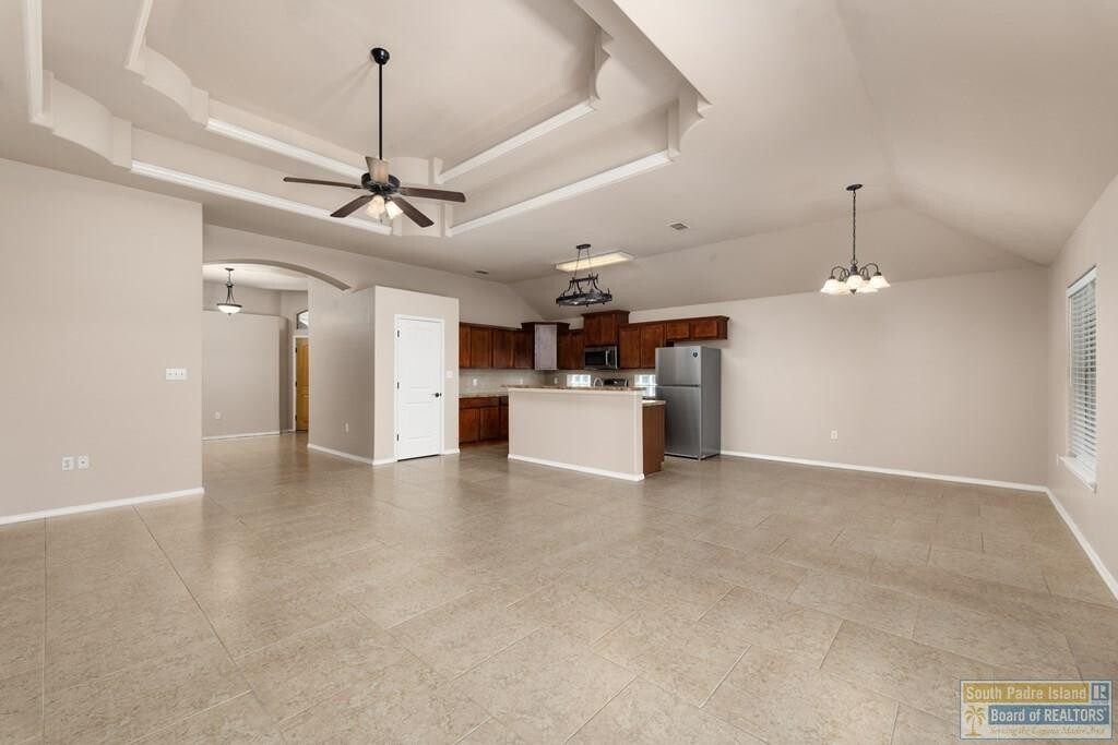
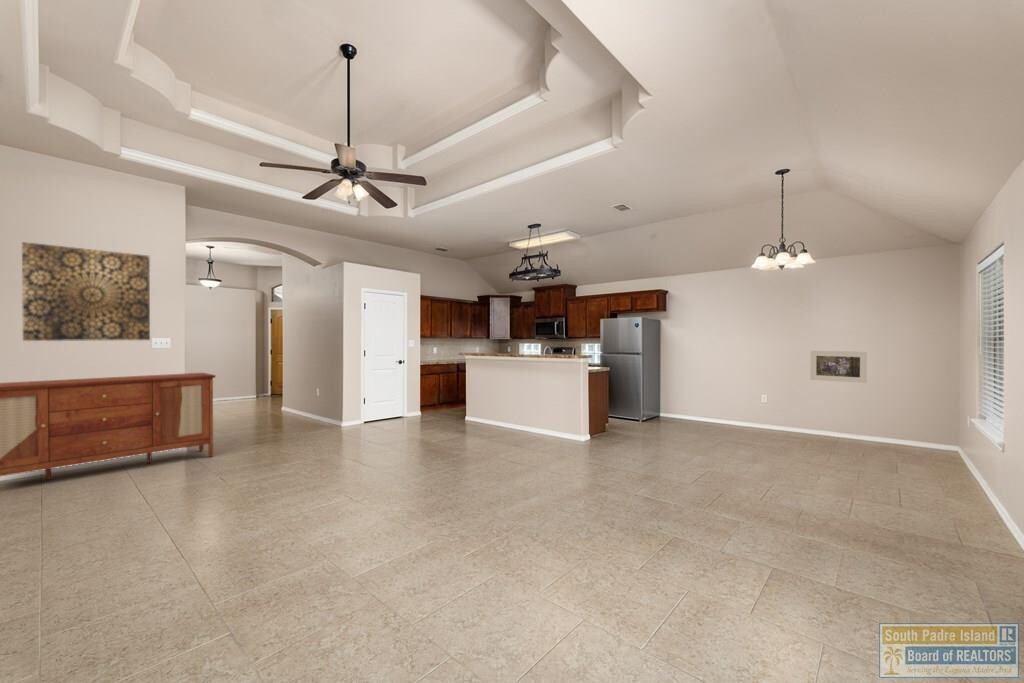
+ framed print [809,350,868,384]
+ sideboard [0,372,217,481]
+ wall art [21,241,151,342]
